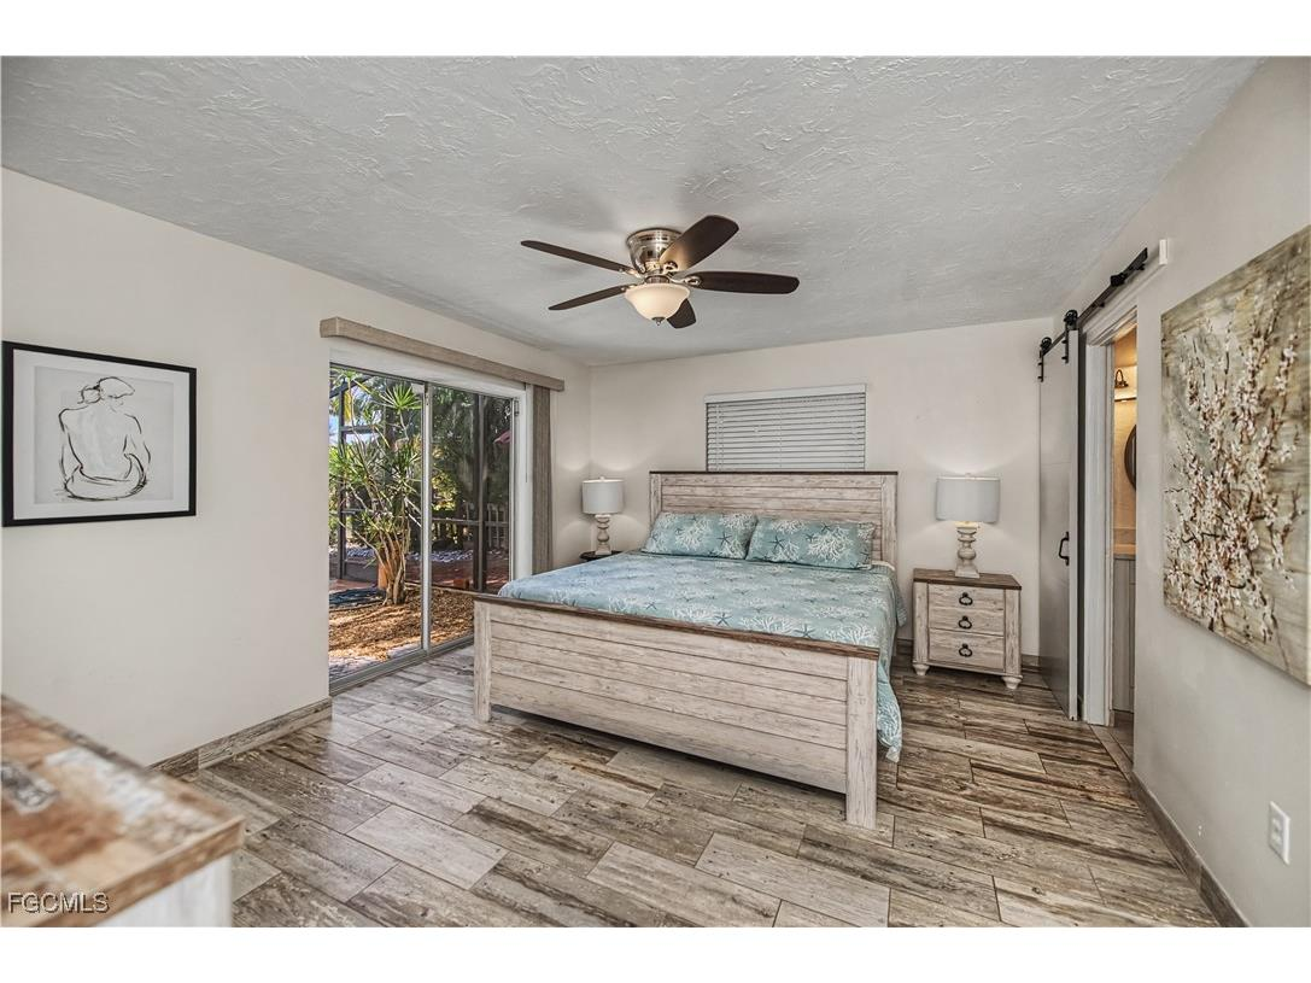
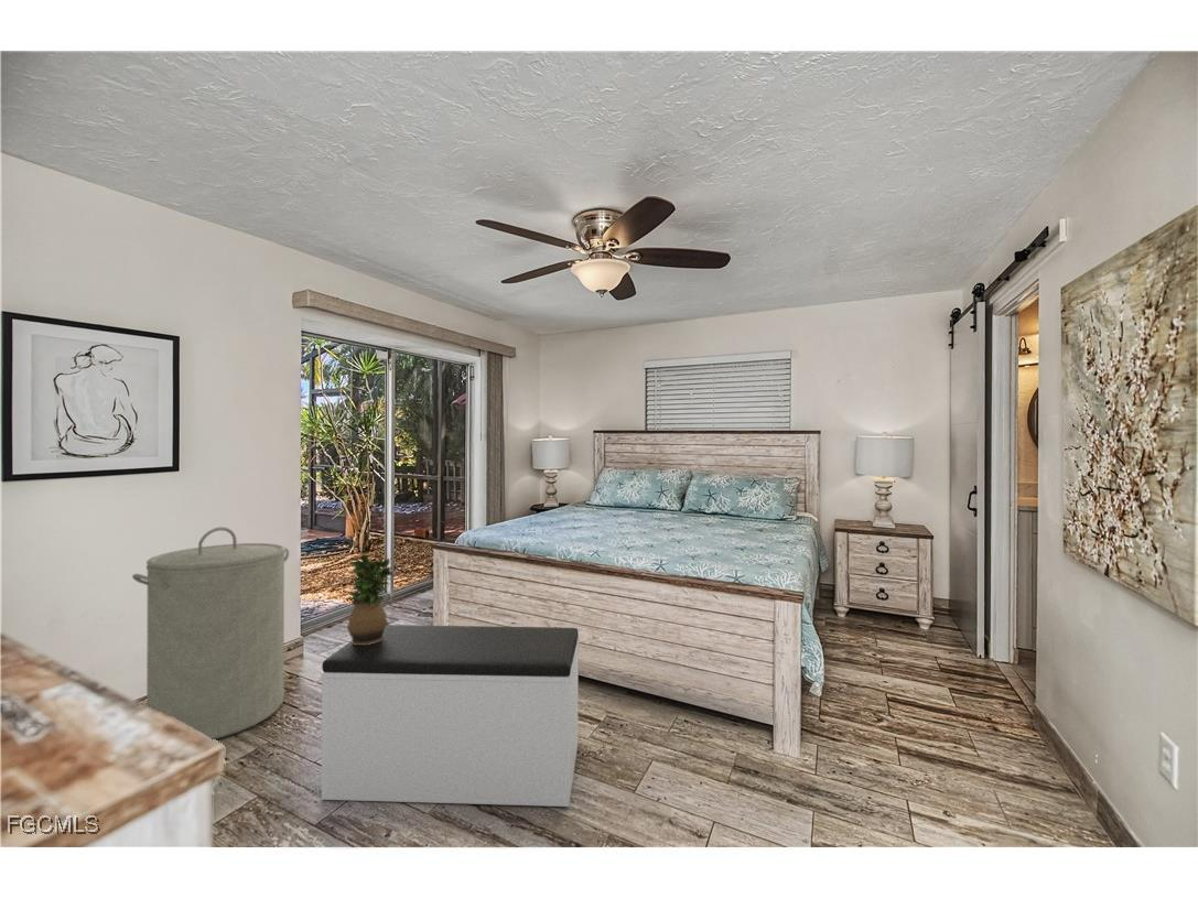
+ laundry hamper [131,527,291,740]
+ potted plant [345,551,395,645]
+ bench [320,624,580,808]
